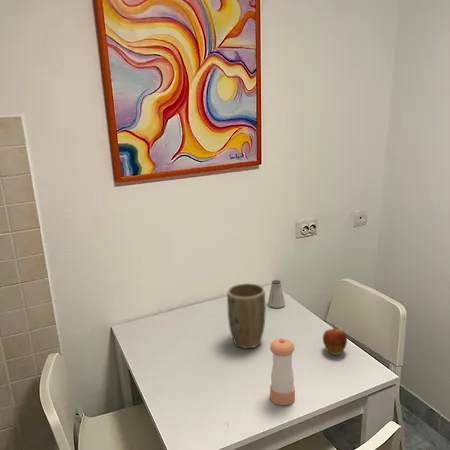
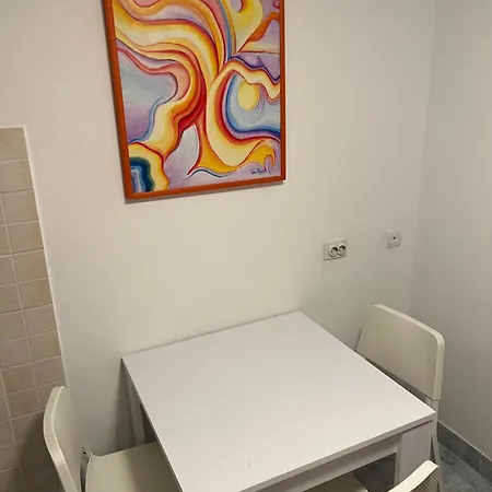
- apple [322,323,348,356]
- pepper shaker [269,337,296,406]
- plant pot [226,282,267,349]
- saltshaker [267,279,286,309]
